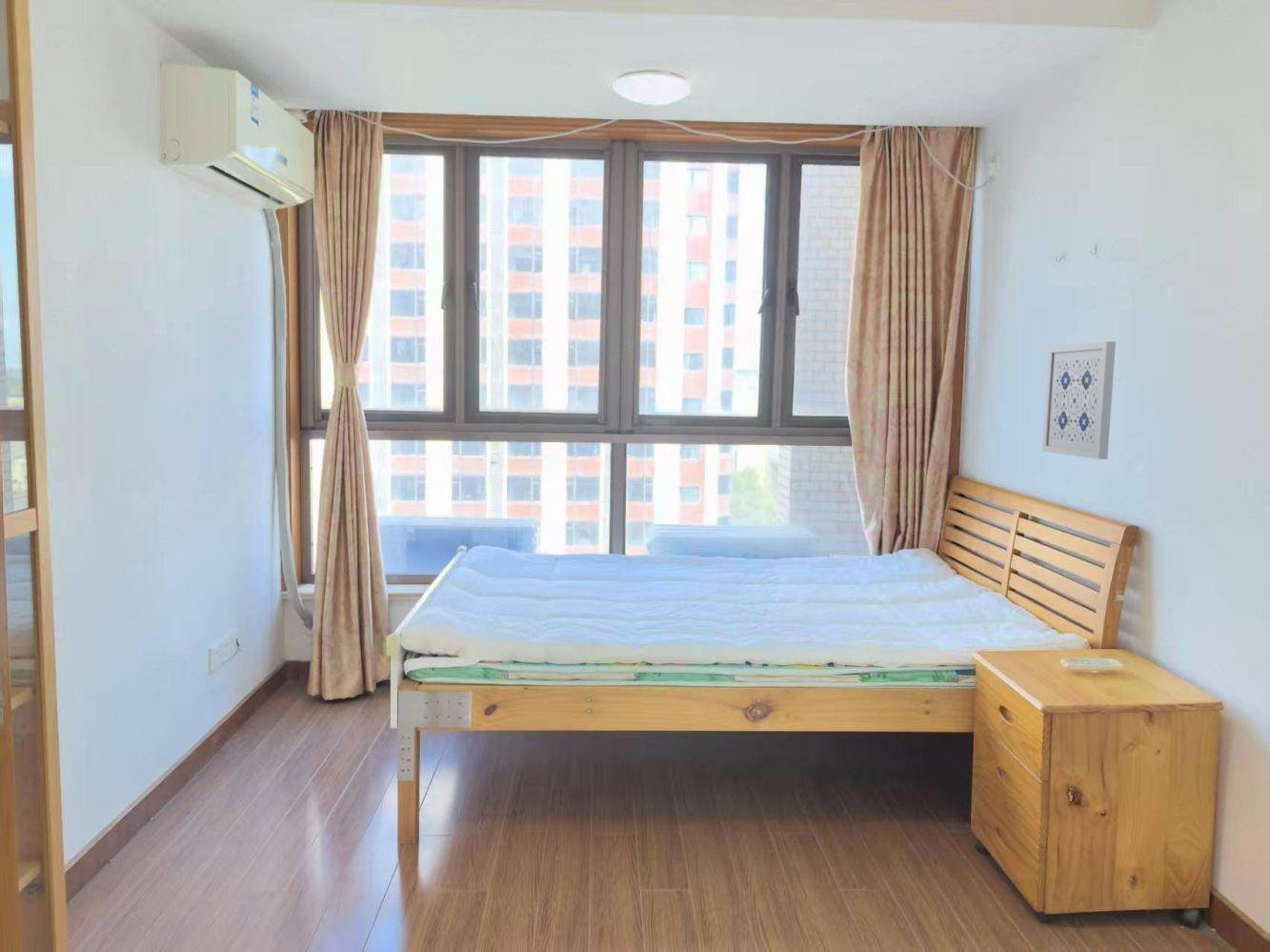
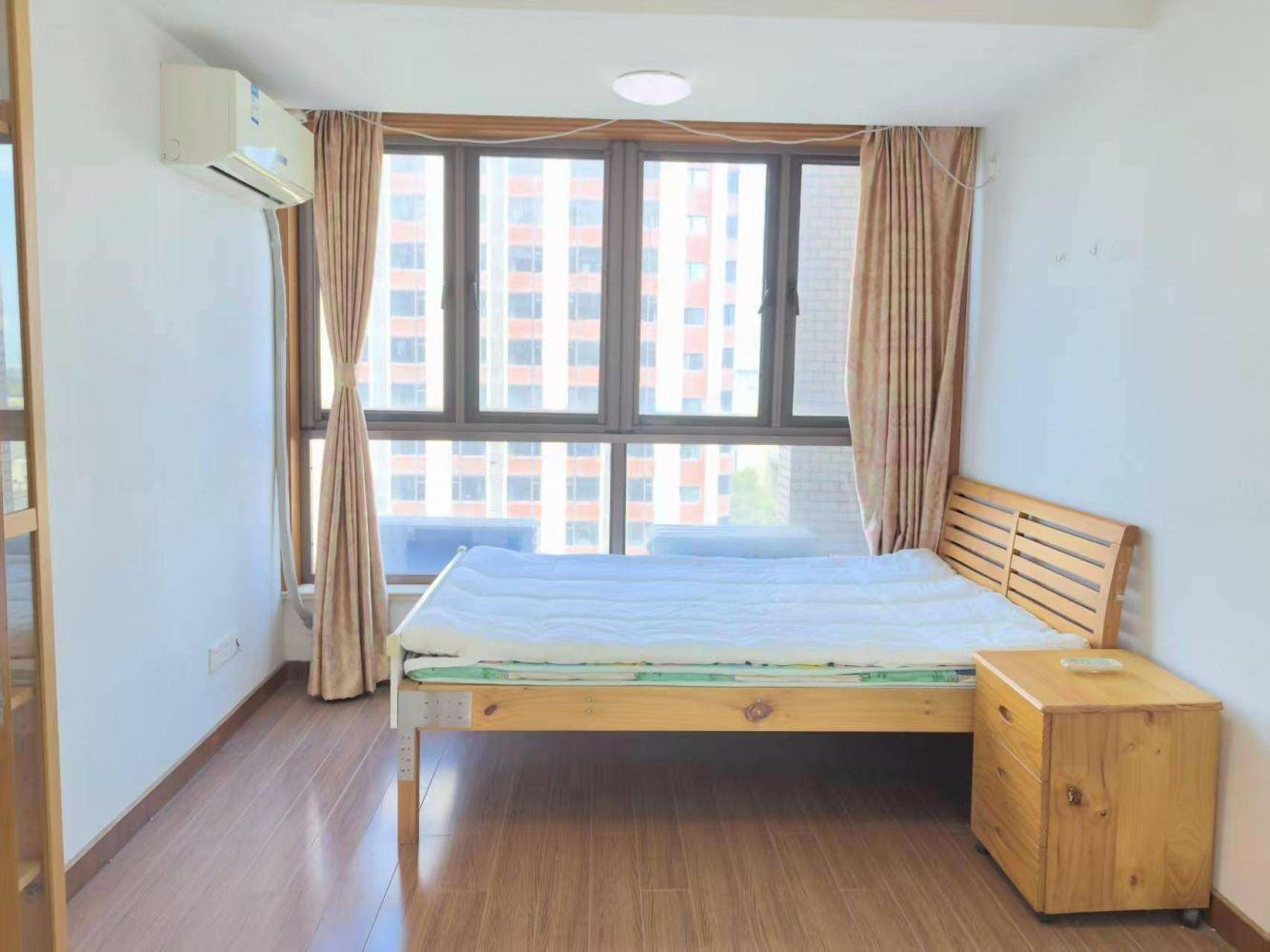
- wall art [1041,340,1117,460]
